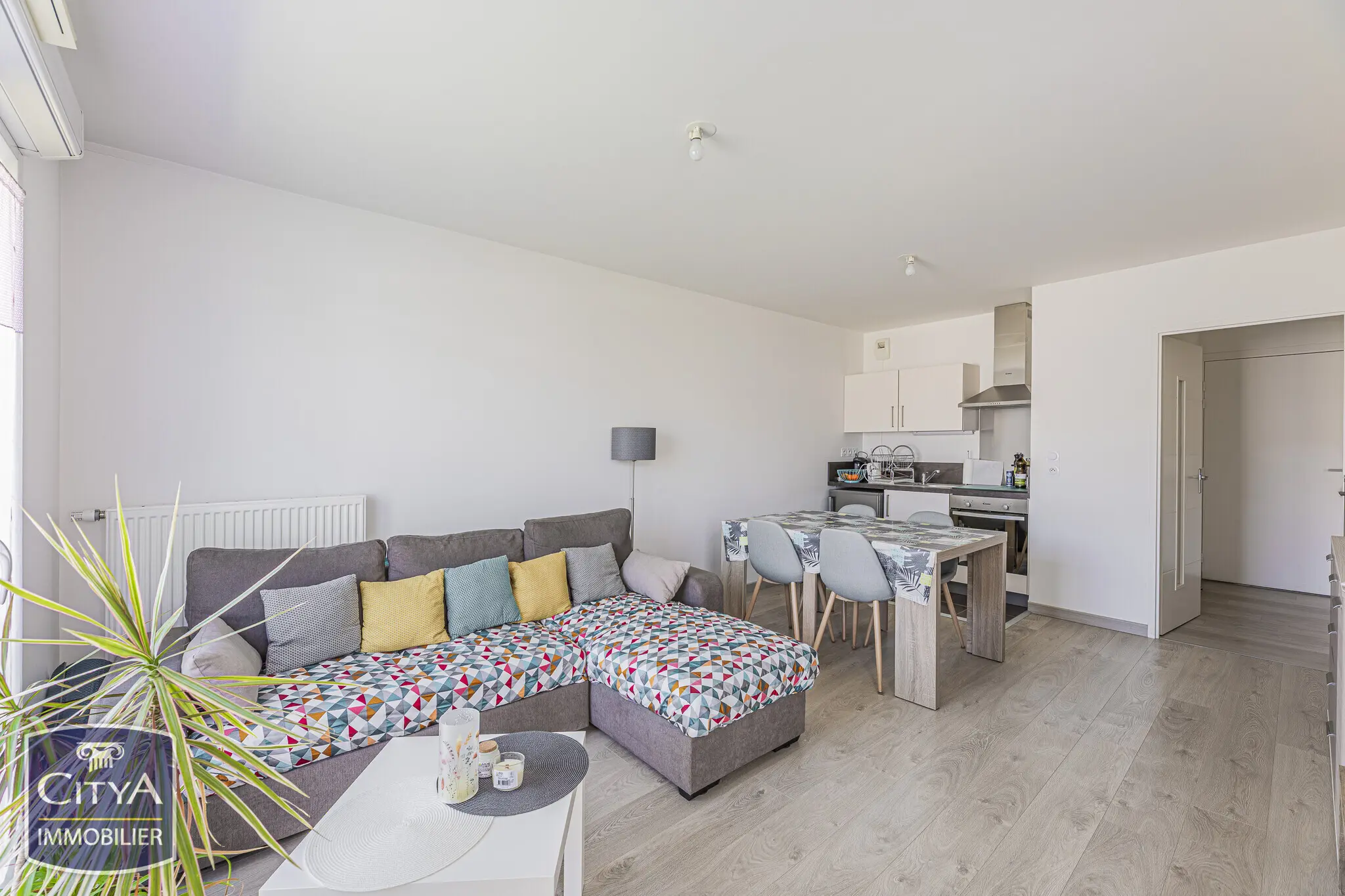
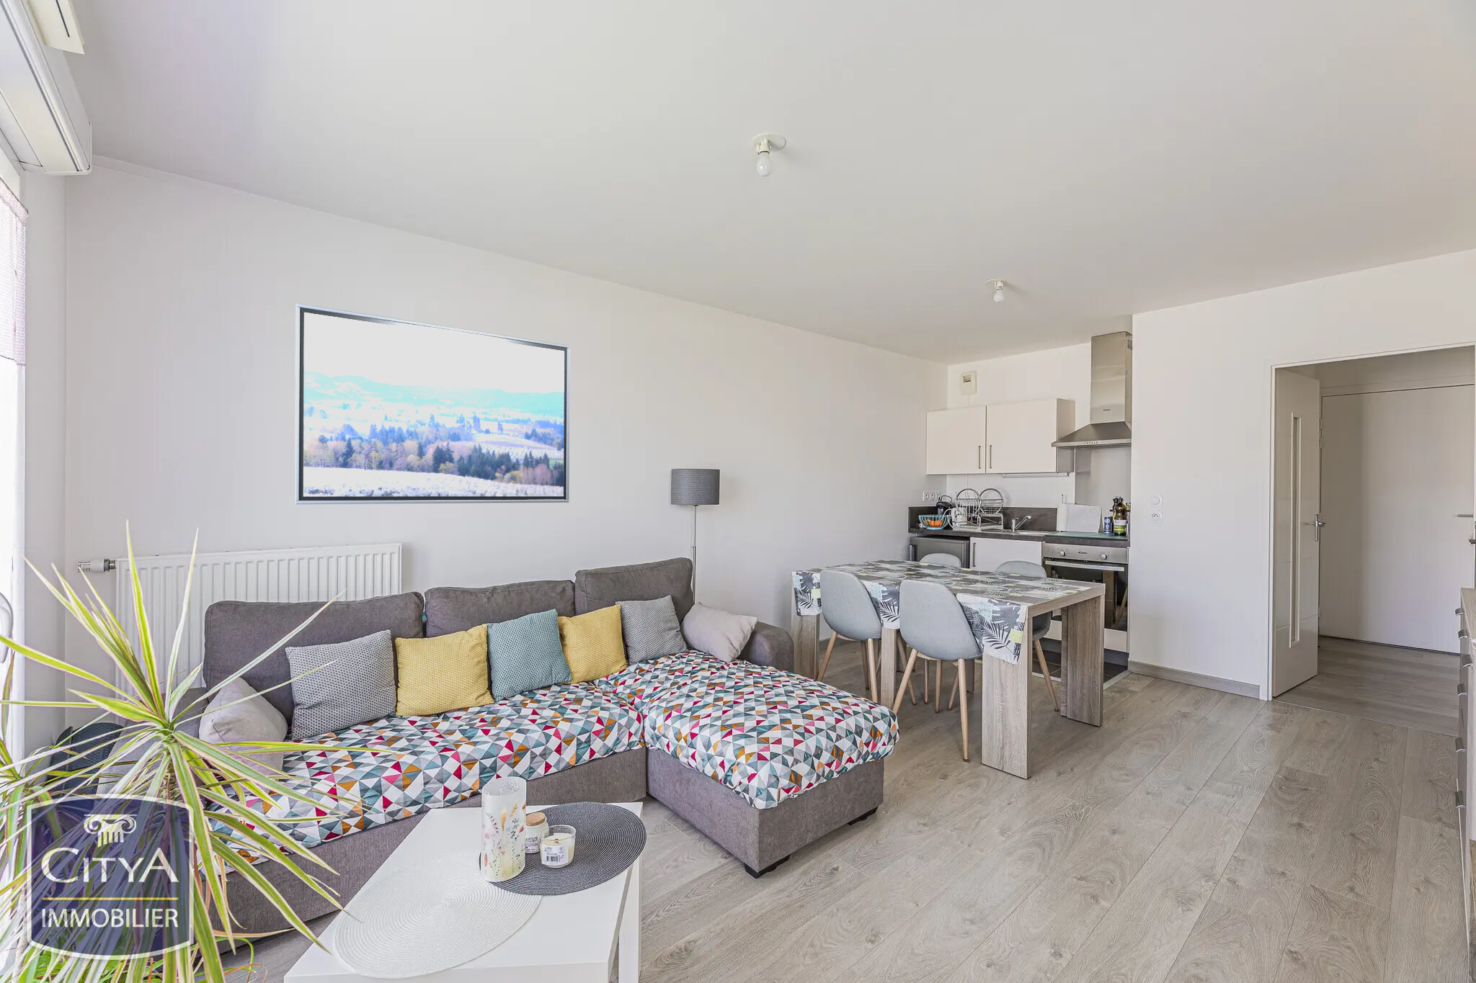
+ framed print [294,303,570,505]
